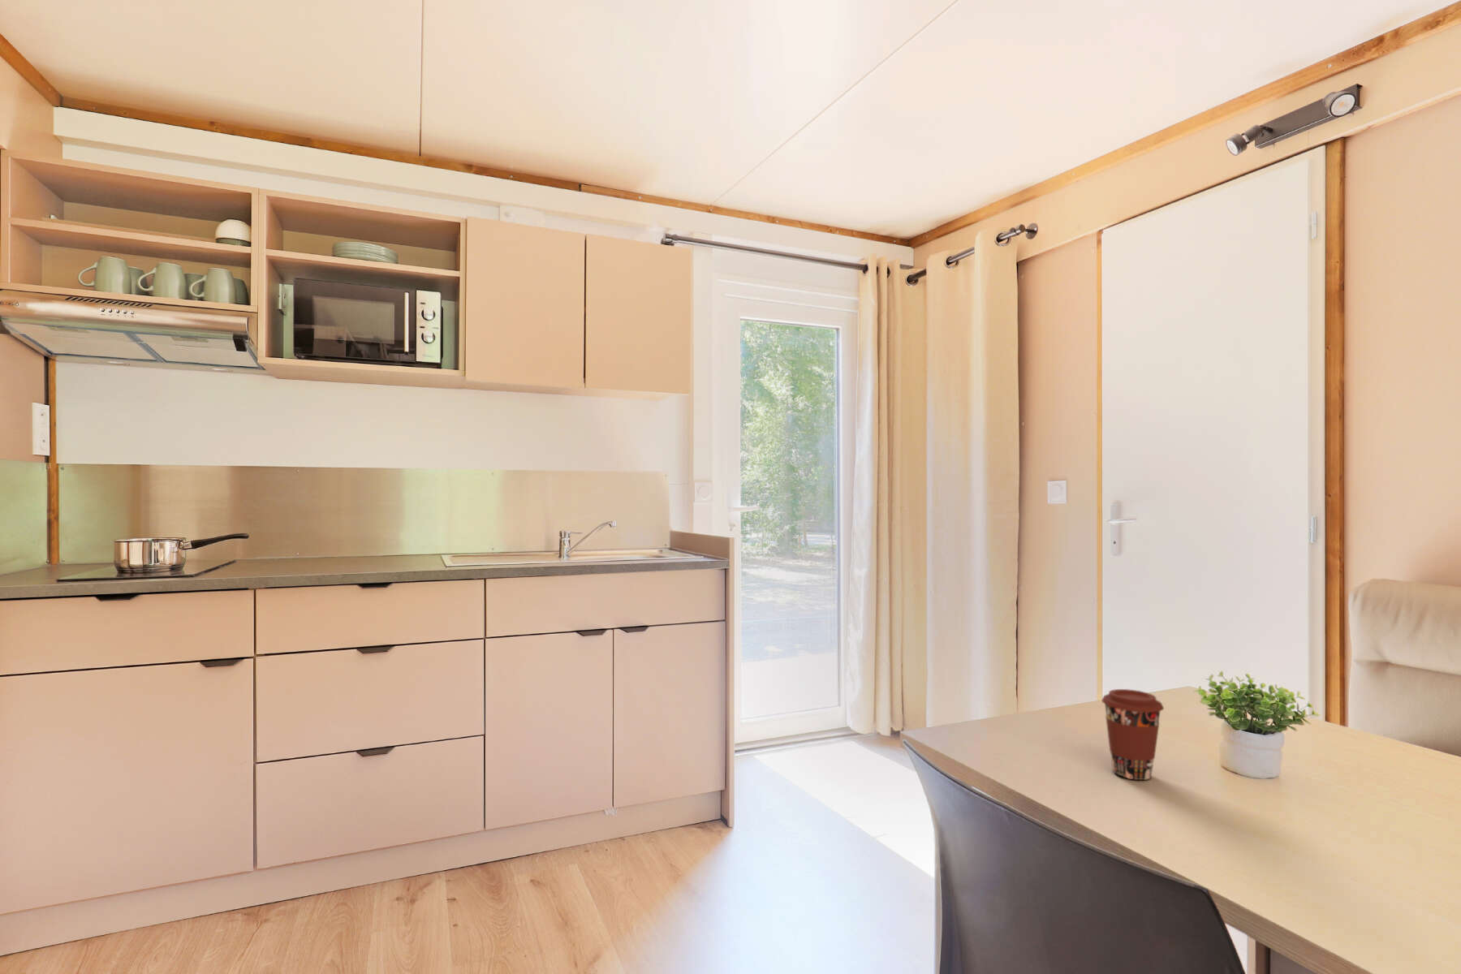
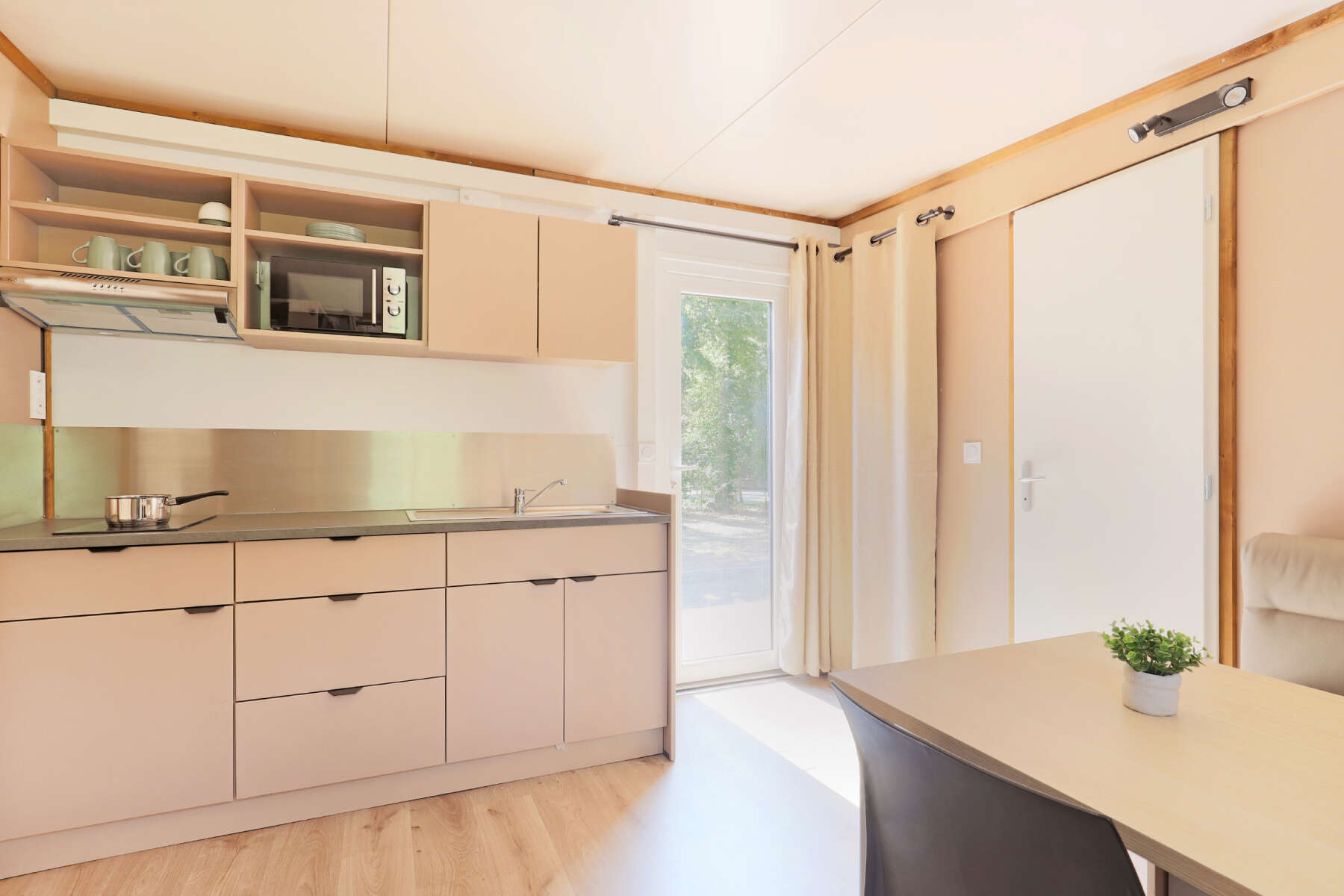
- coffee cup [1100,688,1164,781]
